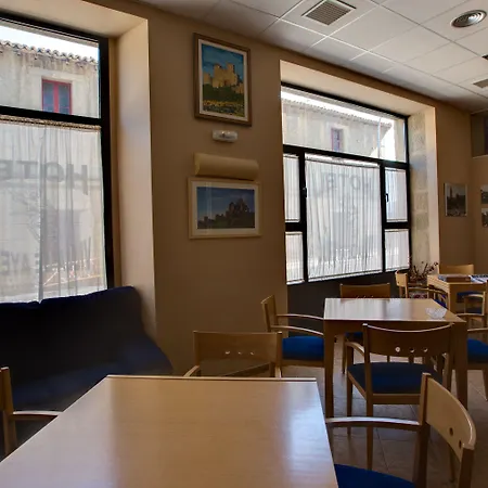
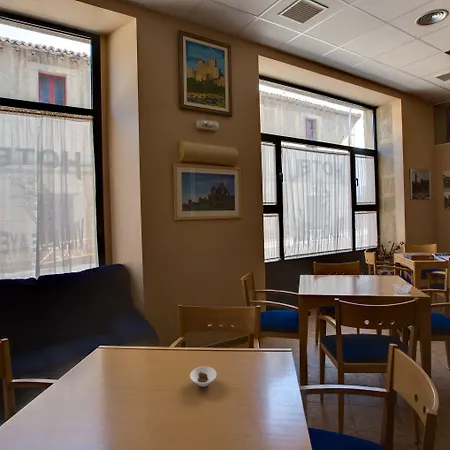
+ saucer [189,366,217,388]
